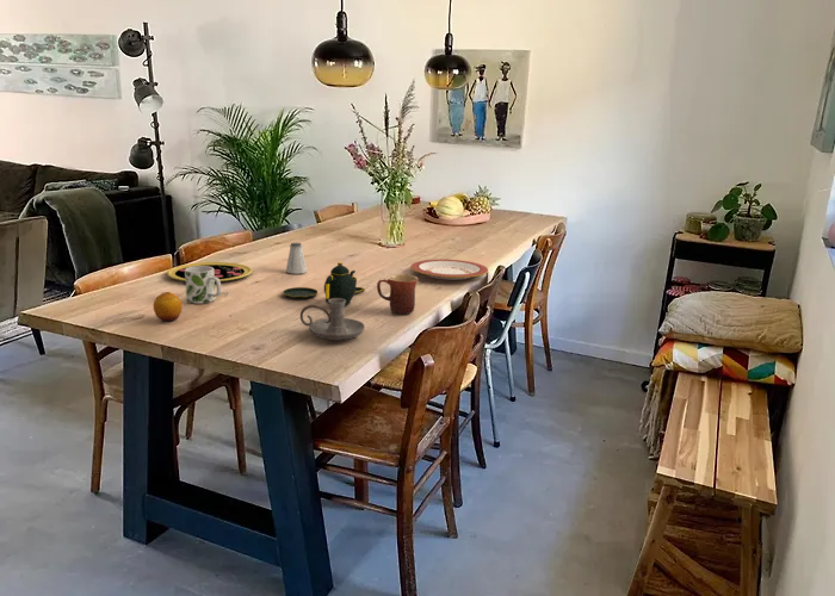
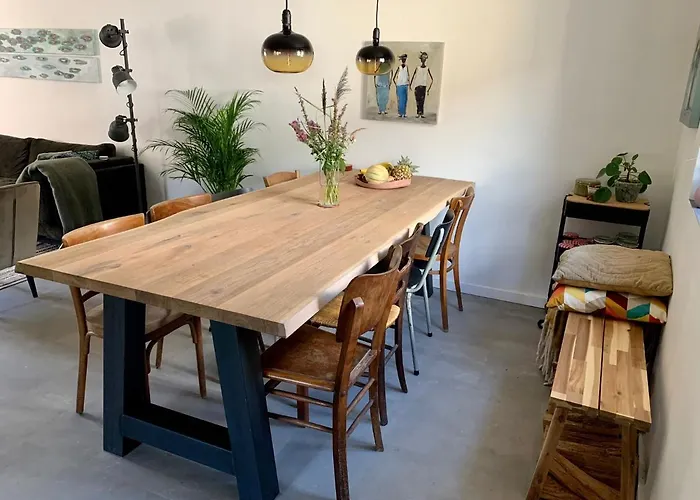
- plate [409,259,489,281]
- teapot [282,261,366,306]
- mug [185,266,222,305]
- candle holder [299,298,366,341]
- mug [376,273,419,316]
- fruit [153,291,184,323]
- saltshaker [285,242,308,275]
- pizza [166,261,254,283]
